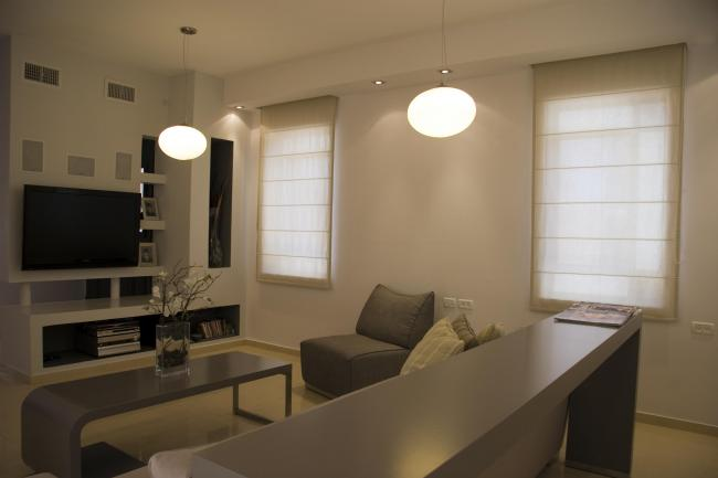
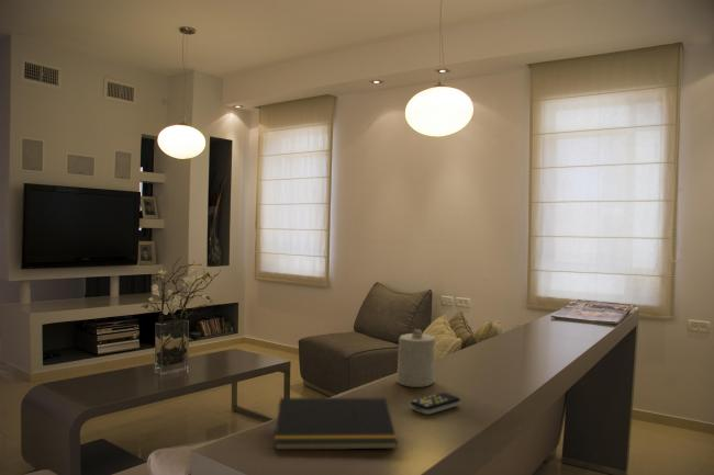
+ candle [395,328,436,388]
+ notepad [274,397,399,451]
+ remote control [410,392,461,416]
